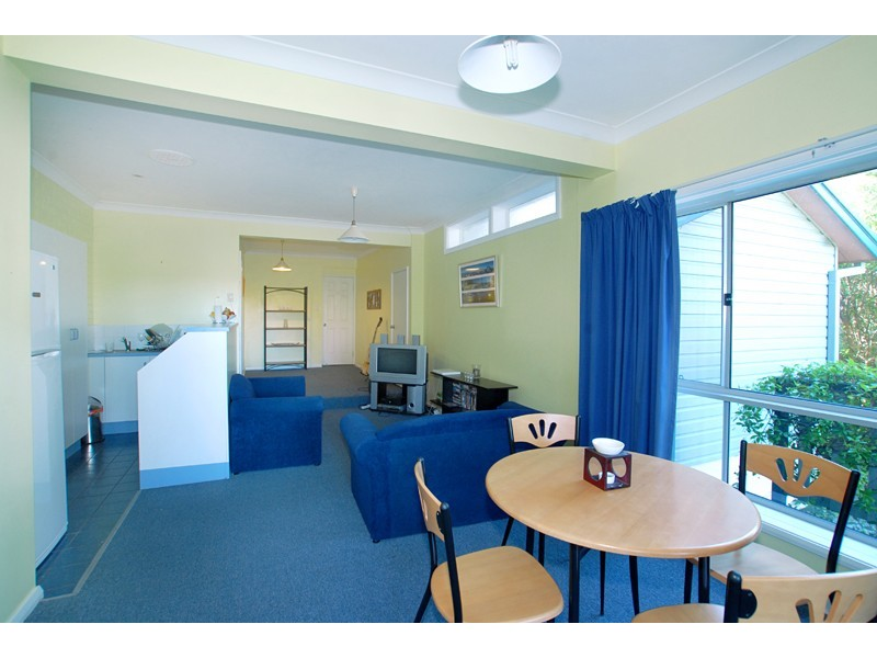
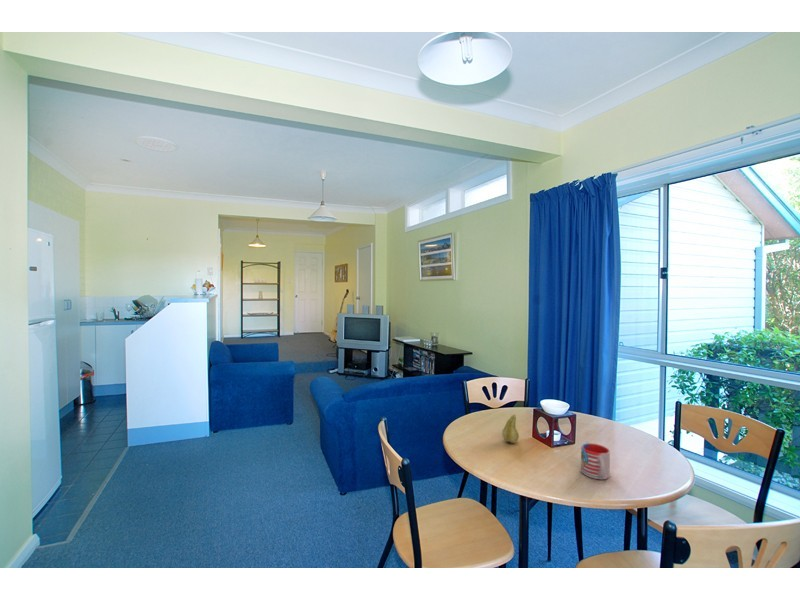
+ fruit [501,414,520,444]
+ mug [580,442,611,480]
